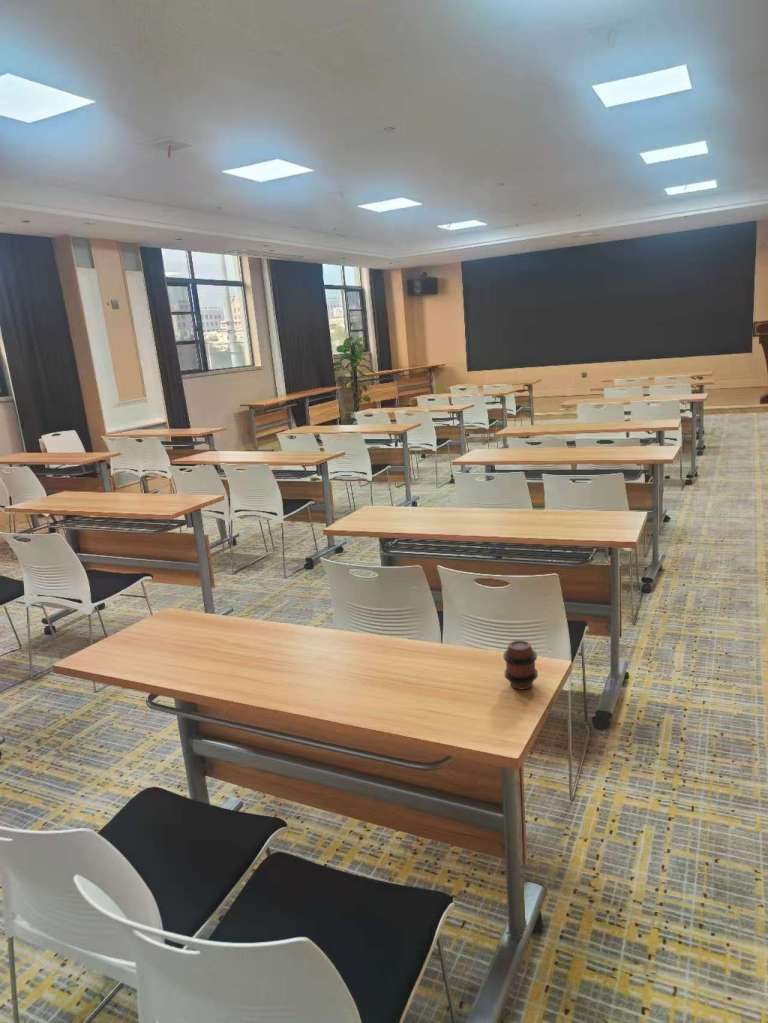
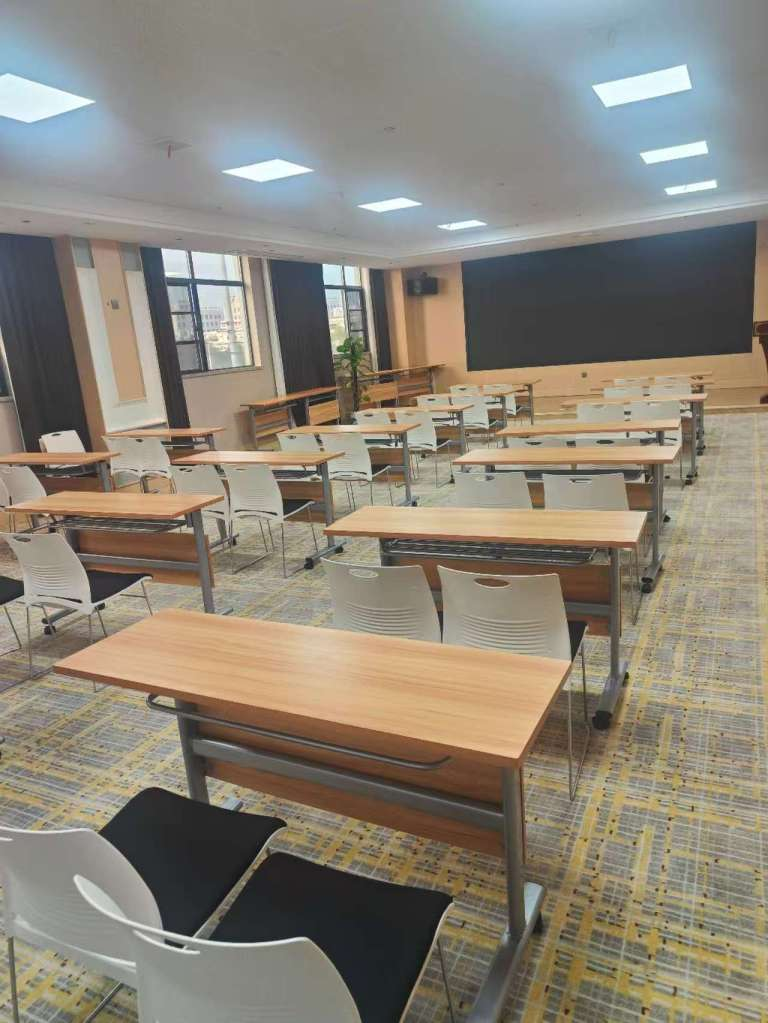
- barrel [502,639,539,691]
